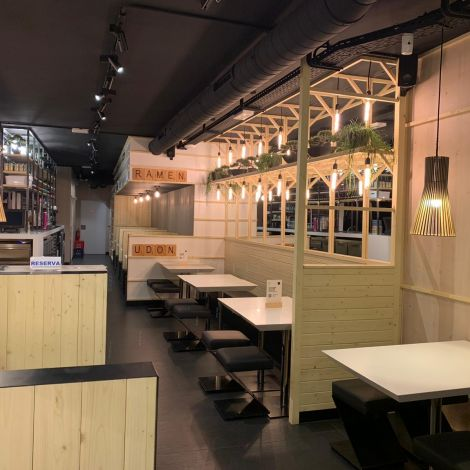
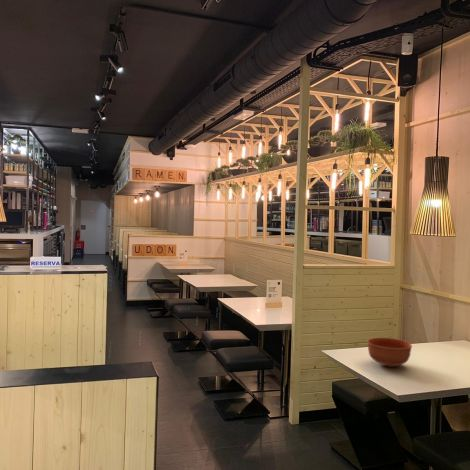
+ bowl [366,337,413,368]
